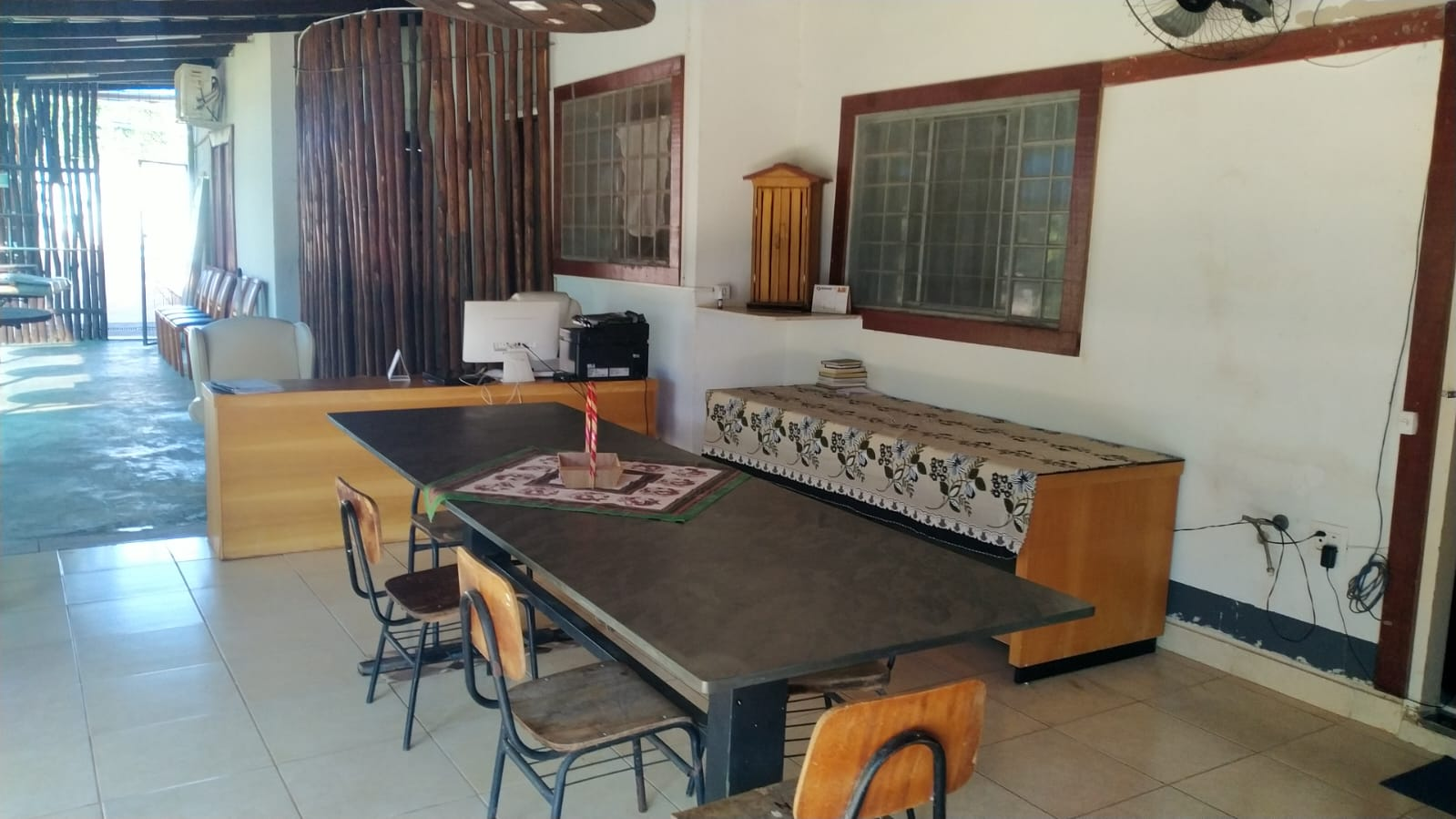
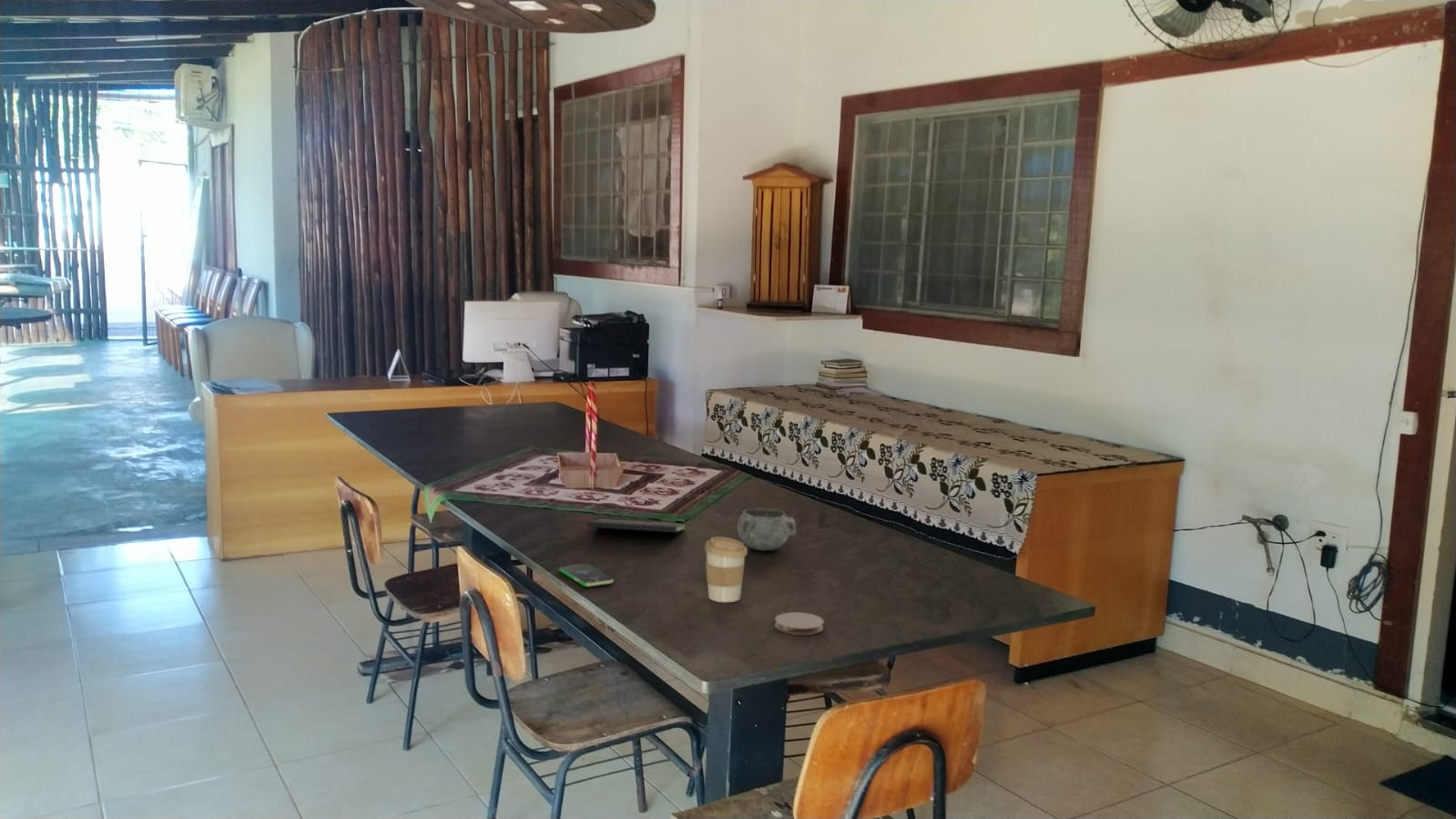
+ smartphone [558,563,615,588]
+ coaster [774,611,825,636]
+ decorative bowl [737,507,797,551]
+ coffee cup [704,536,748,603]
+ notepad [586,518,686,544]
